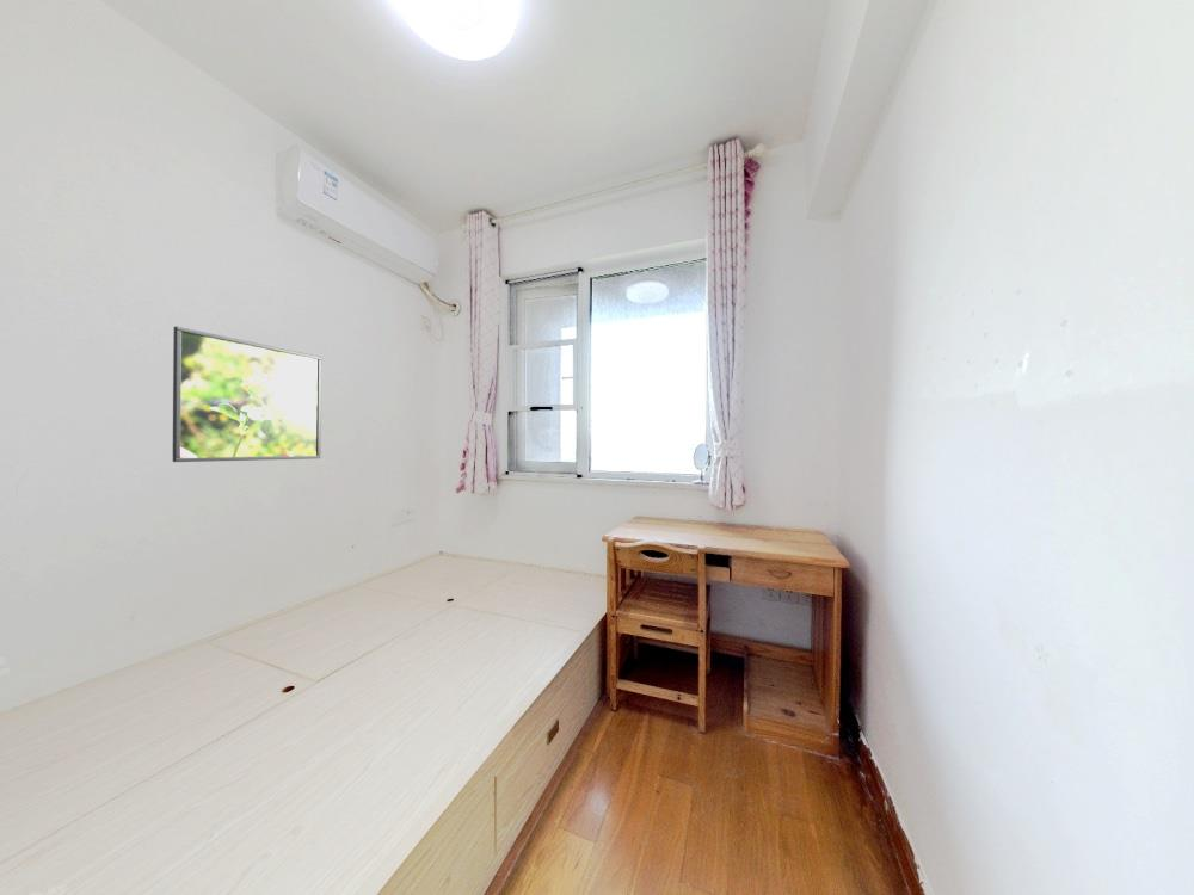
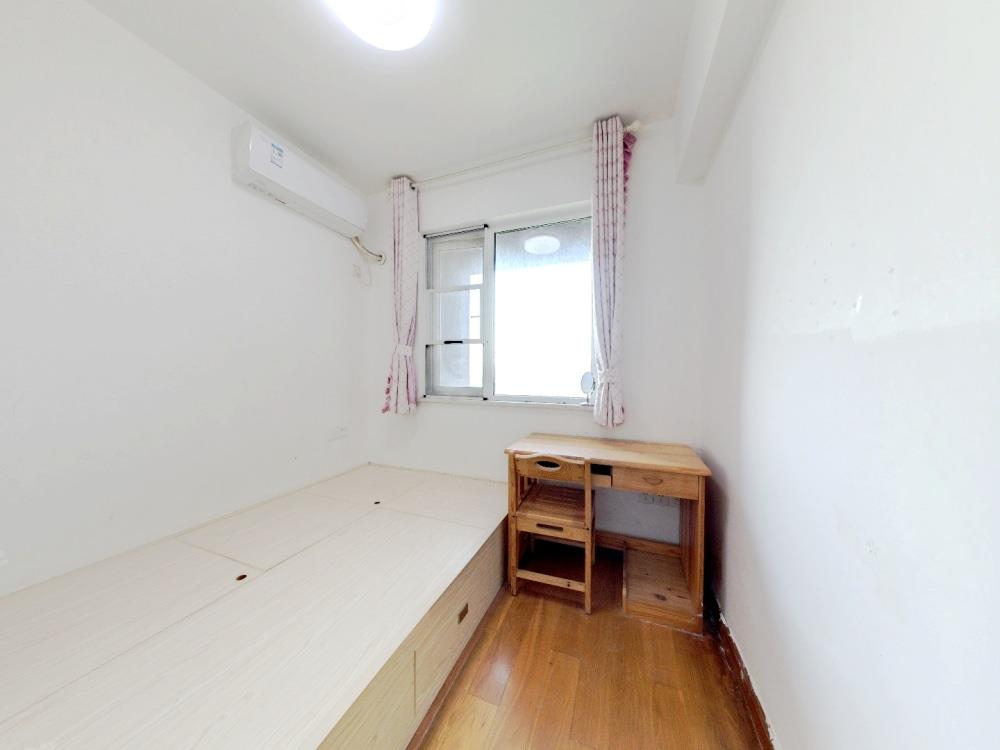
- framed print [172,326,322,463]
